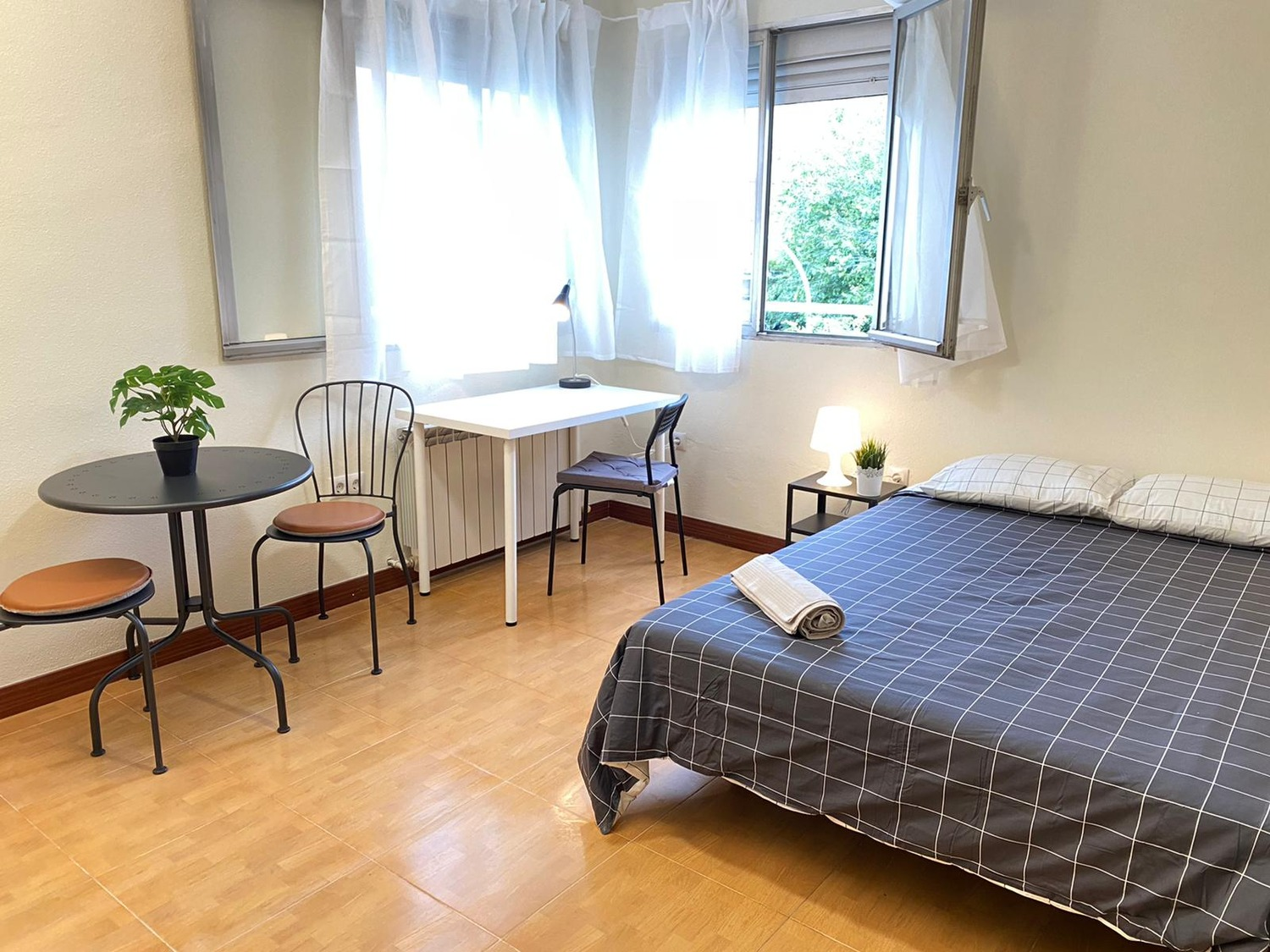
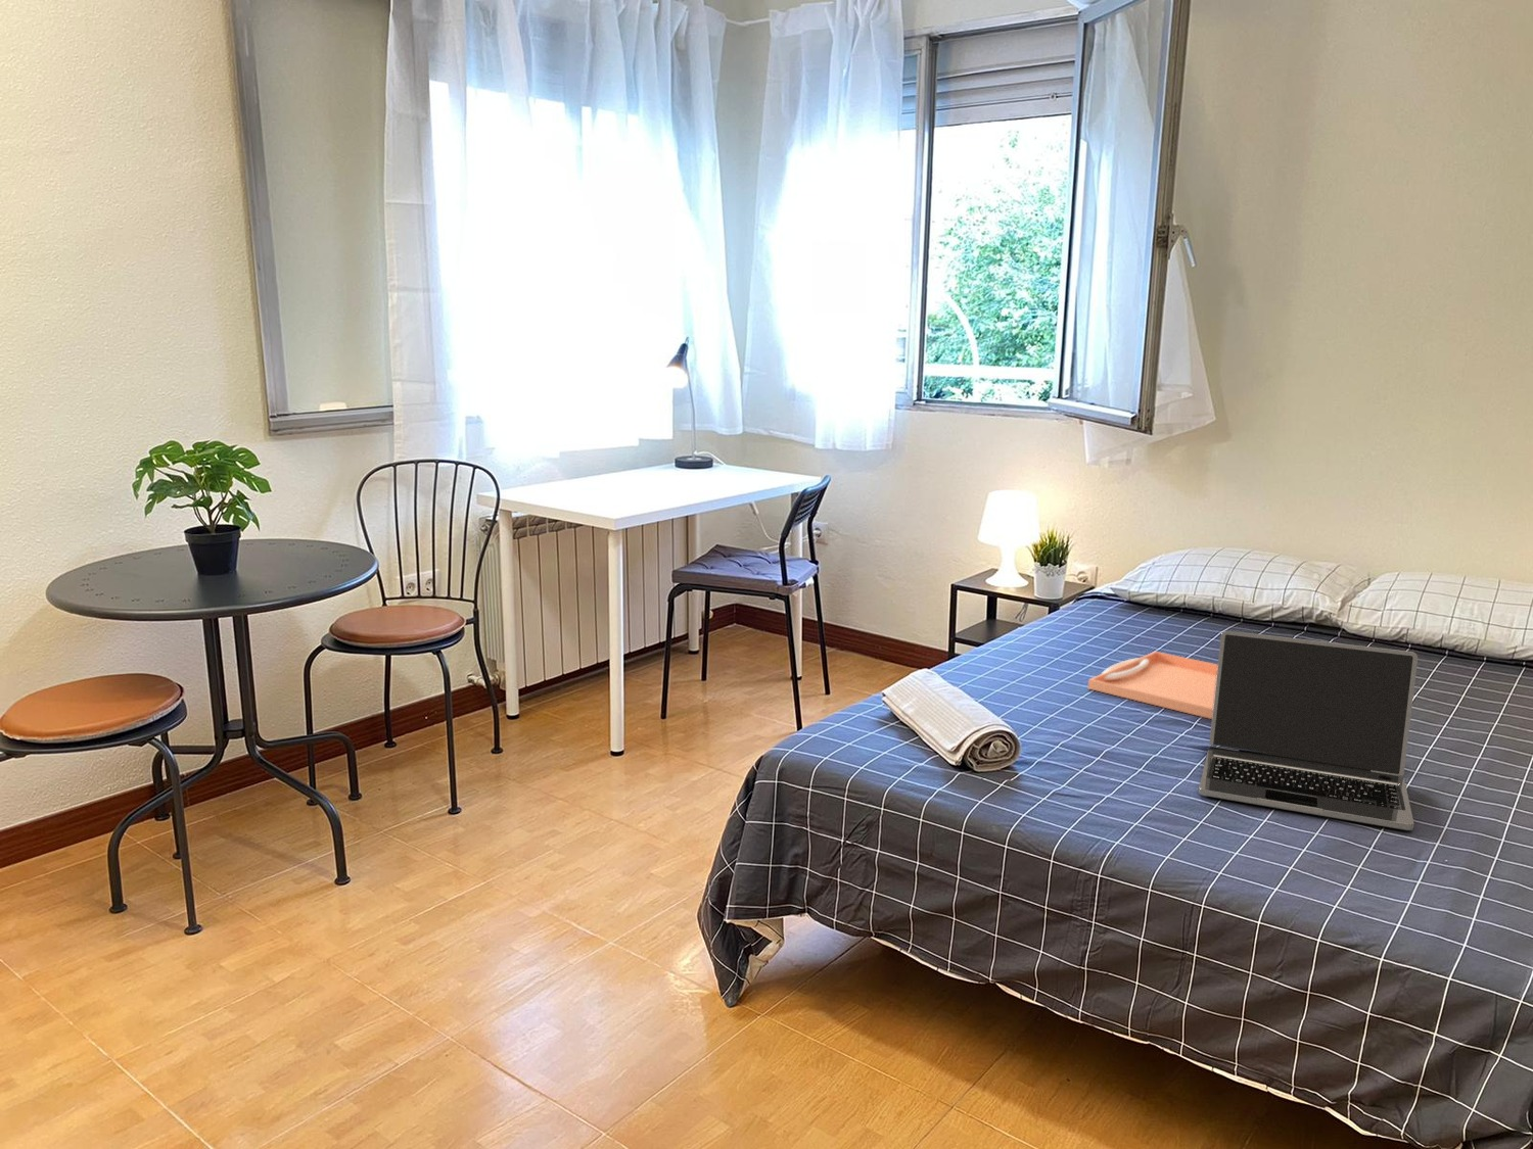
+ laptop [1197,630,1418,832]
+ serving tray [1088,651,1218,721]
